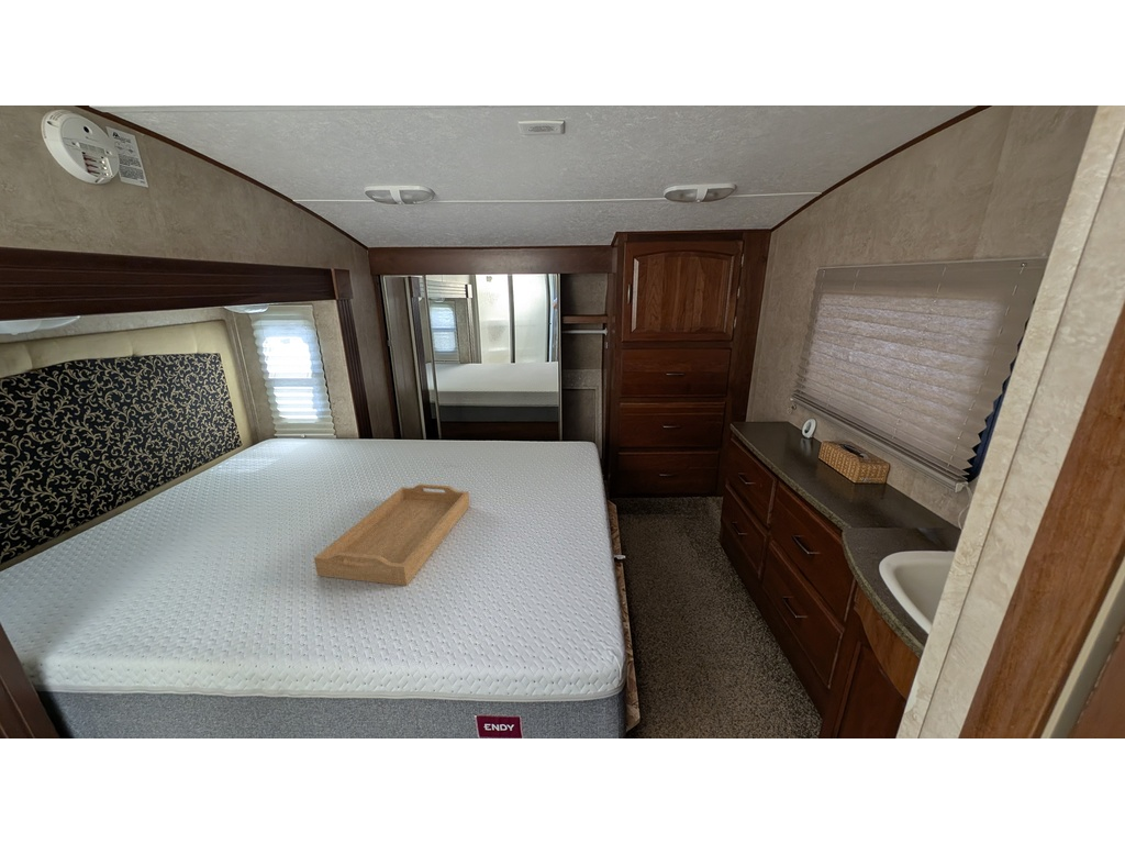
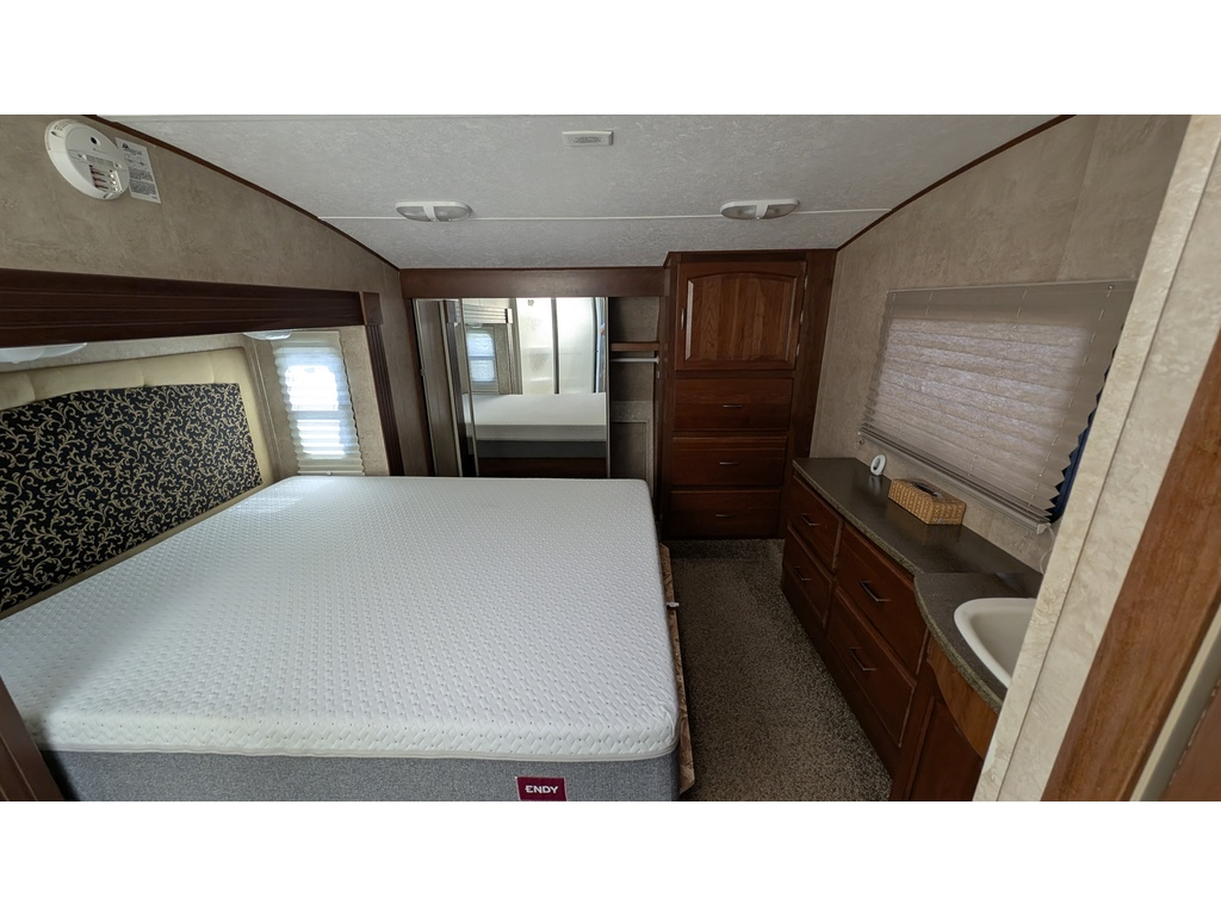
- serving tray [313,484,470,587]
